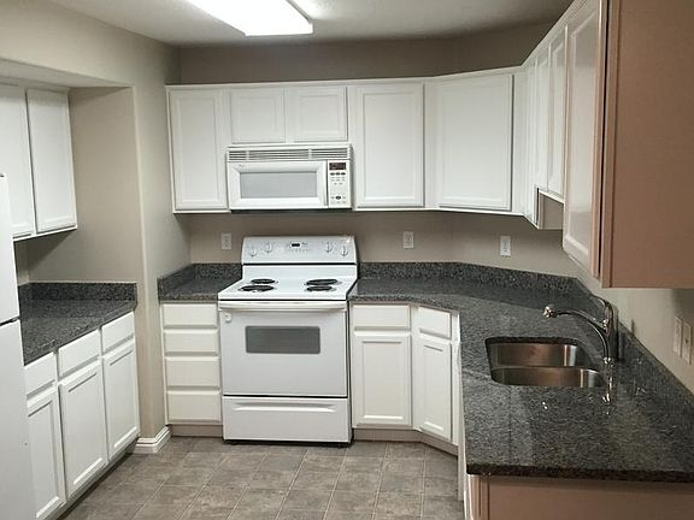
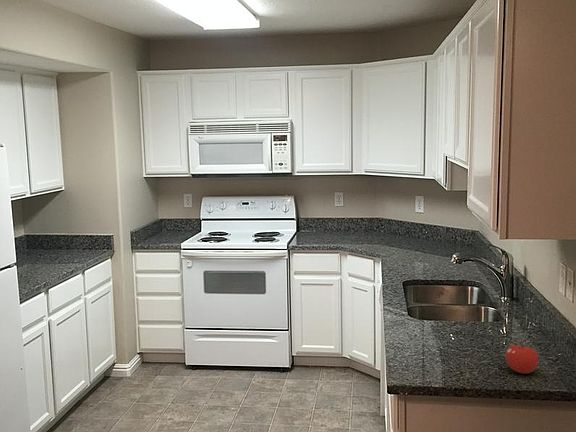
+ fruit [505,341,539,374]
